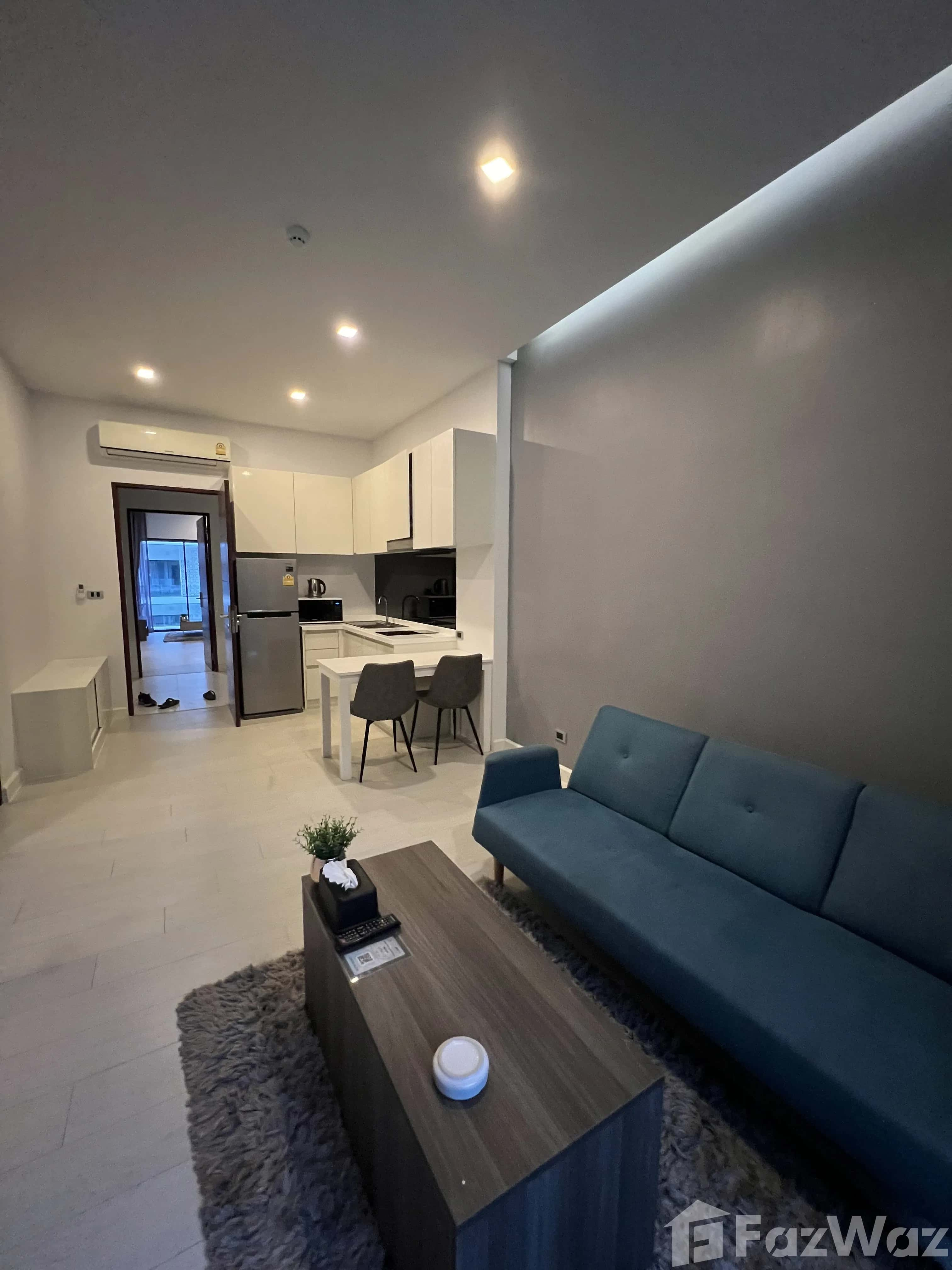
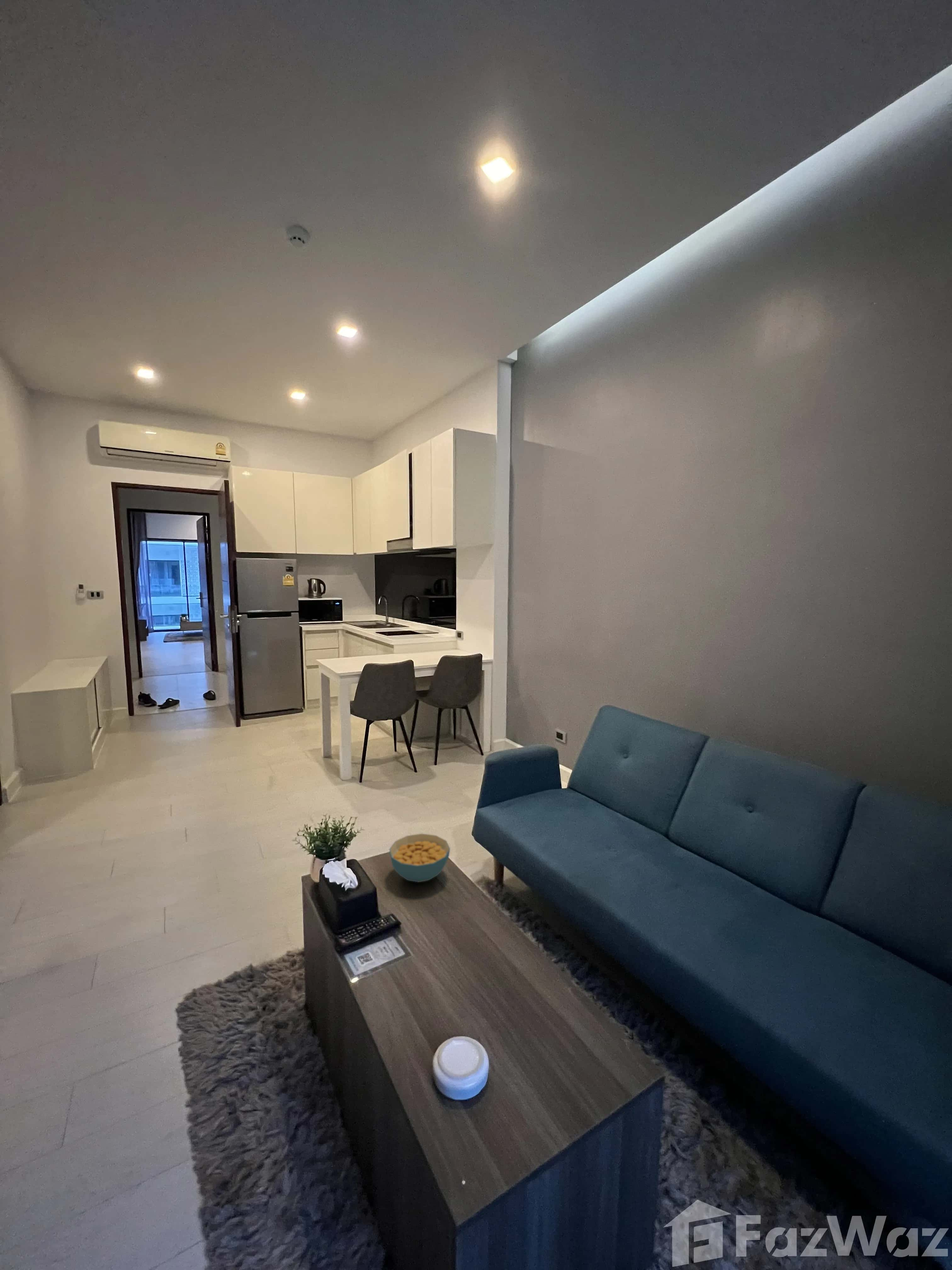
+ cereal bowl [389,833,450,883]
